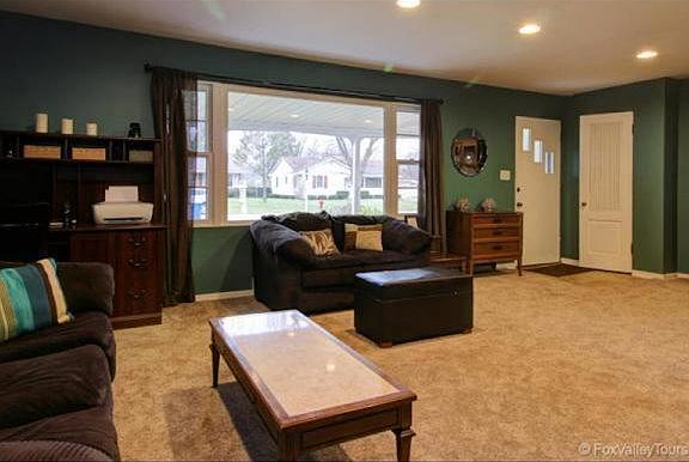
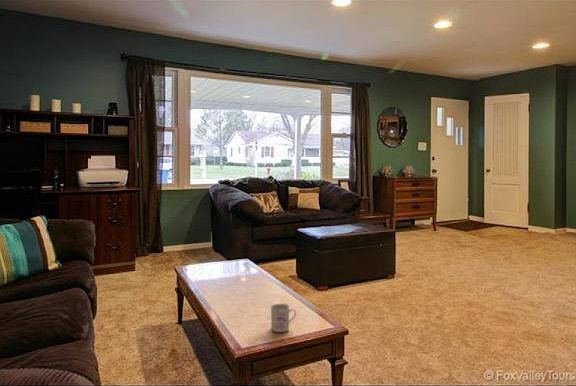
+ mug [270,303,297,333]
